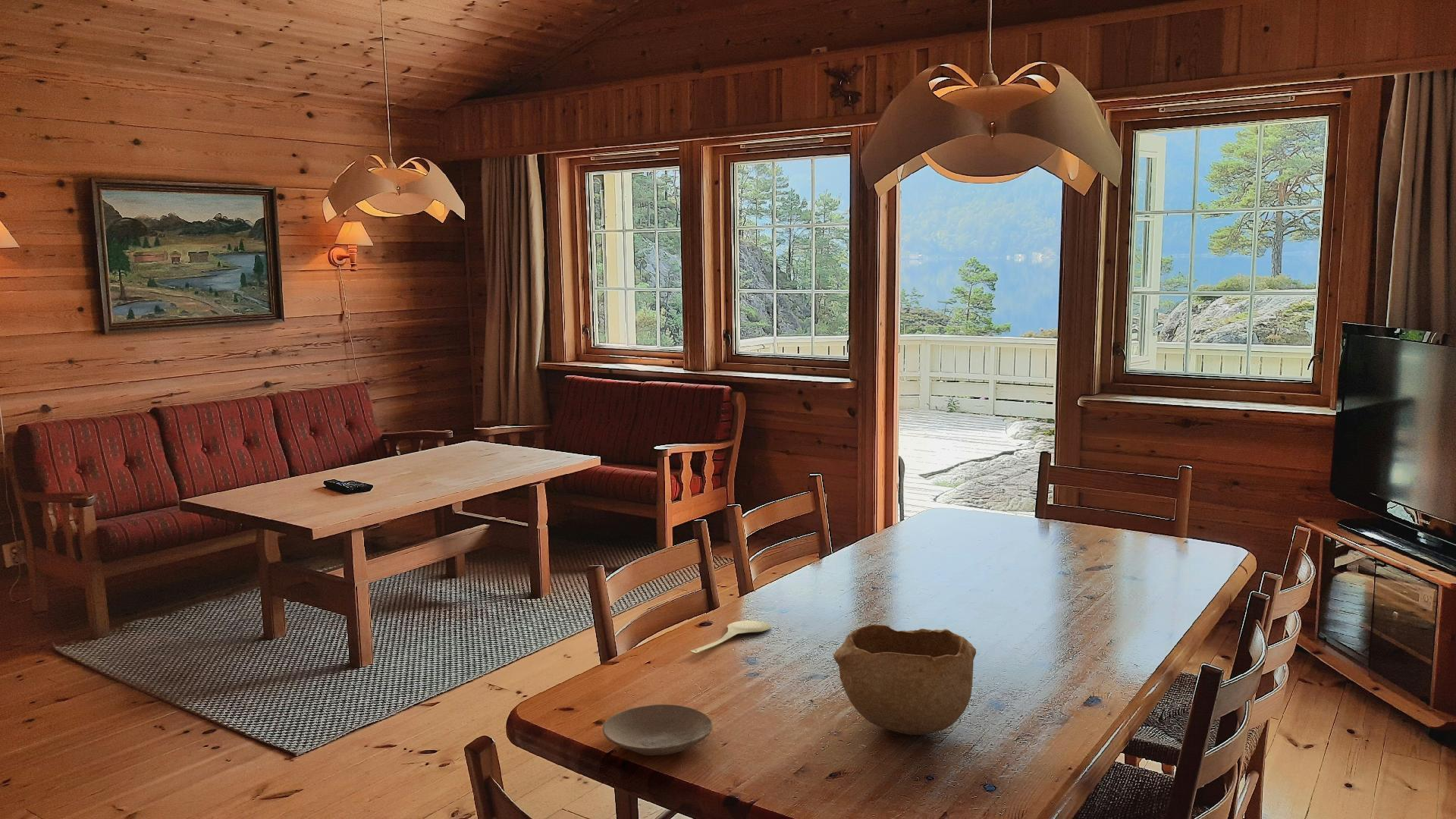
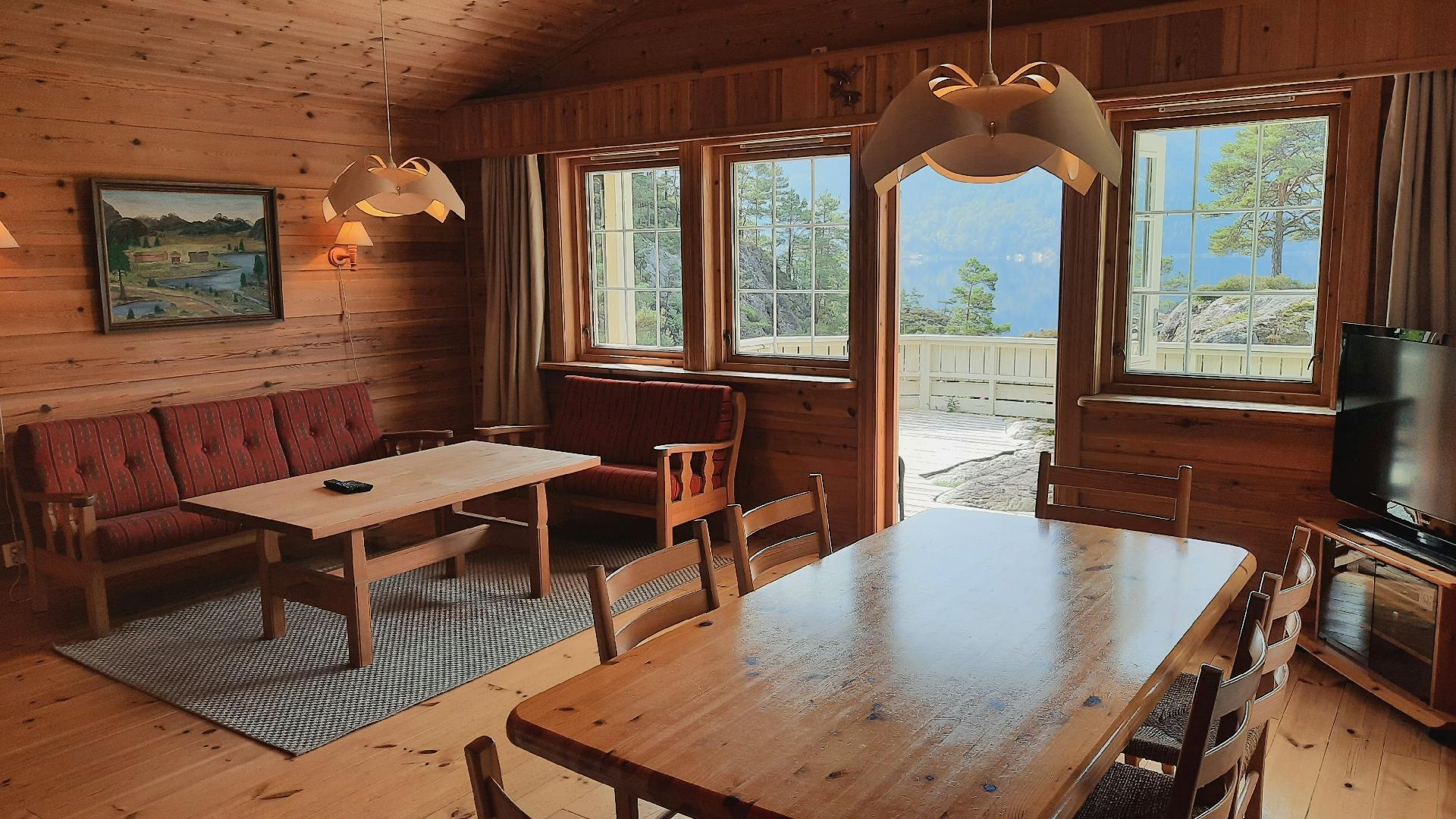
- spoon [689,620,771,654]
- plate [602,704,713,756]
- bowl [833,623,977,736]
